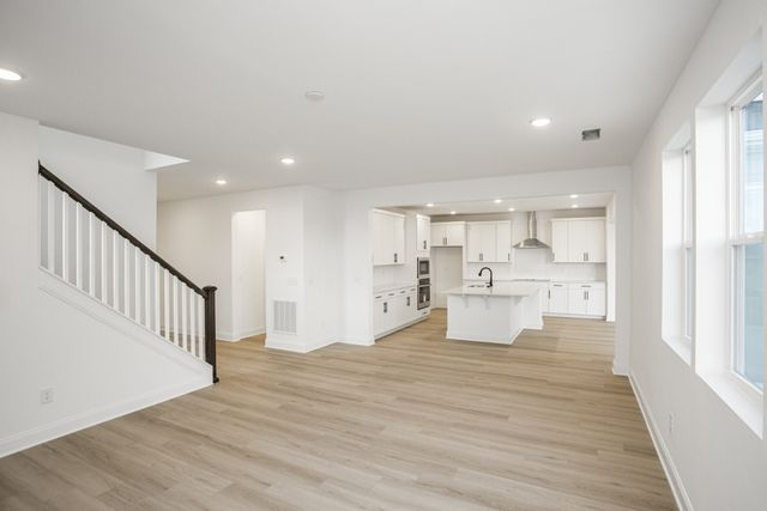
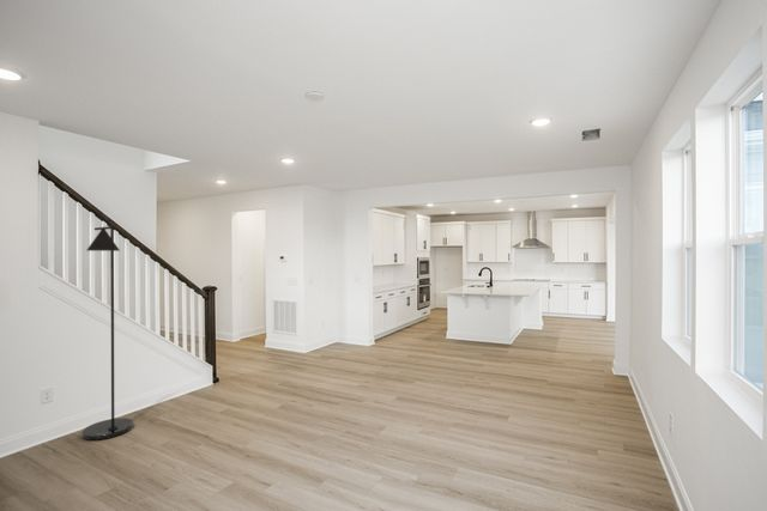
+ floor lamp [80,225,134,440]
